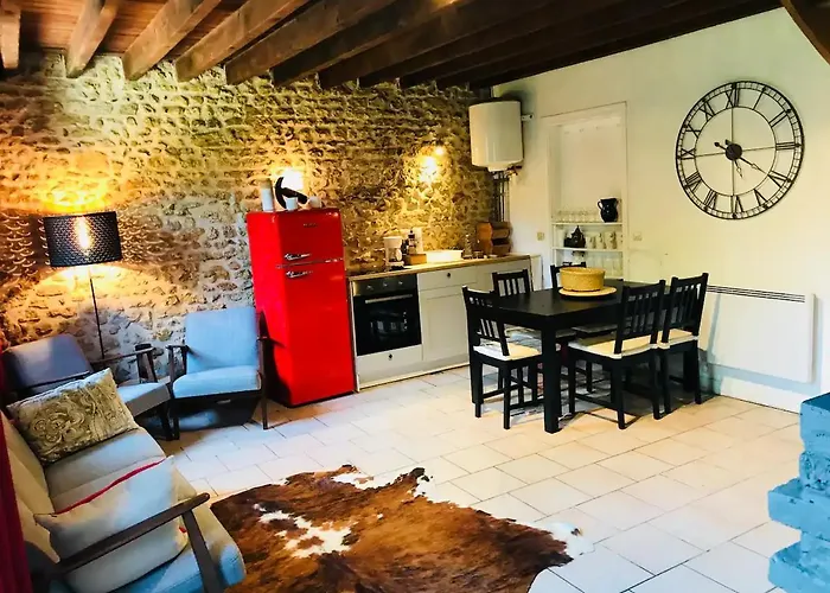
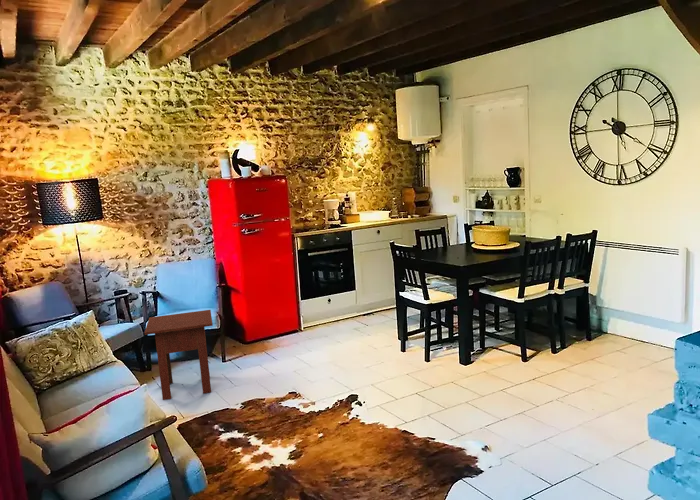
+ side table [143,309,214,401]
